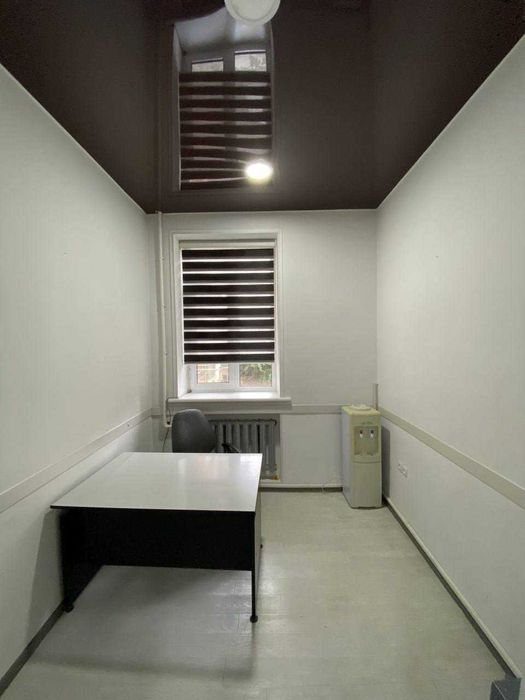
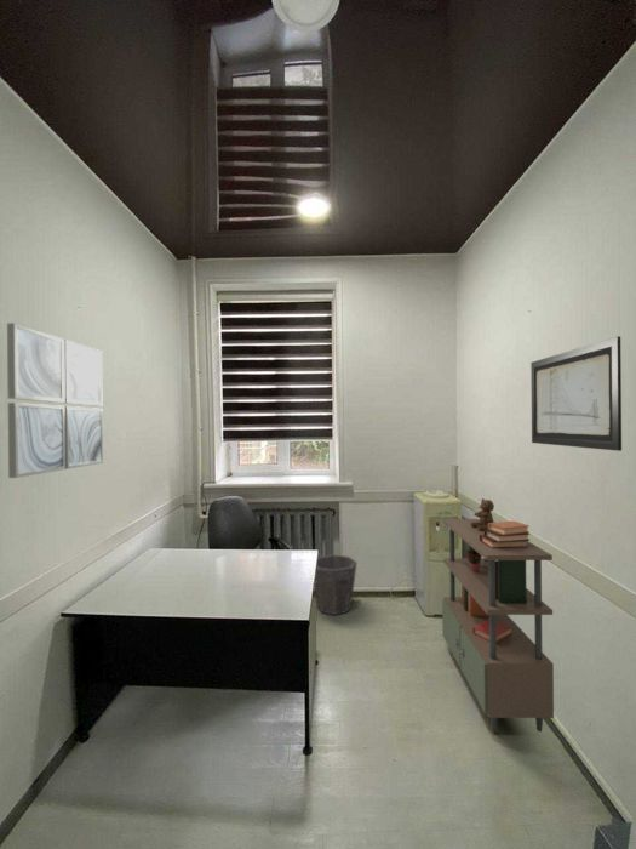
+ wall art [6,321,104,479]
+ shelving unit [441,497,555,733]
+ waste bin [314,553,359,616]
+ wall art [529,335,623,452]
